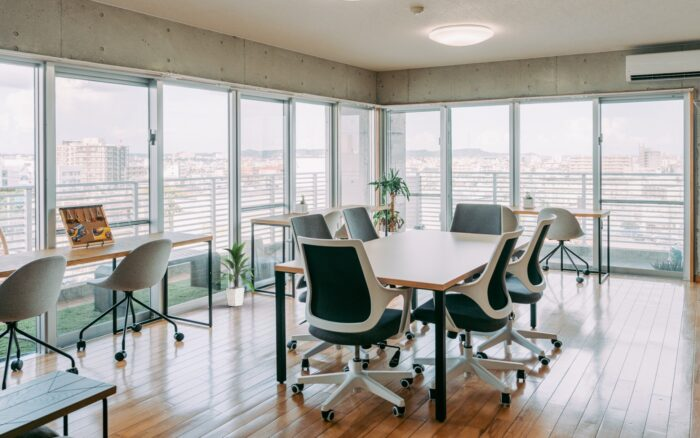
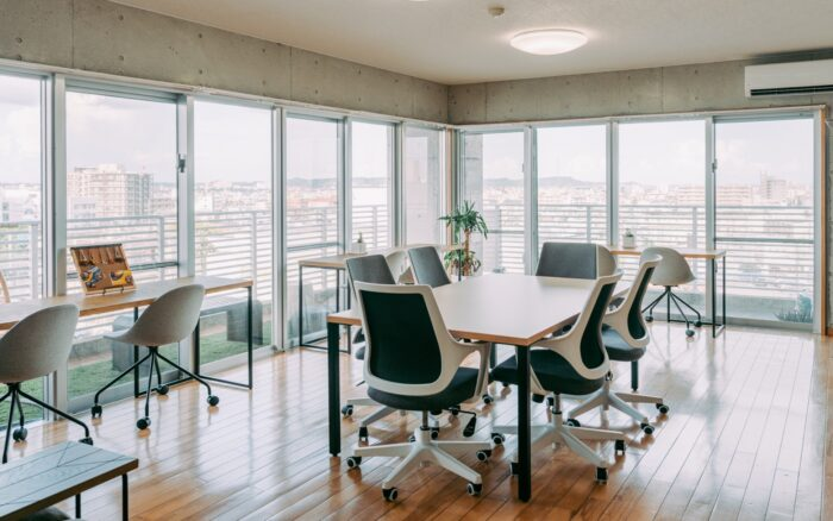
- indoor plant [211,240,255,307]
